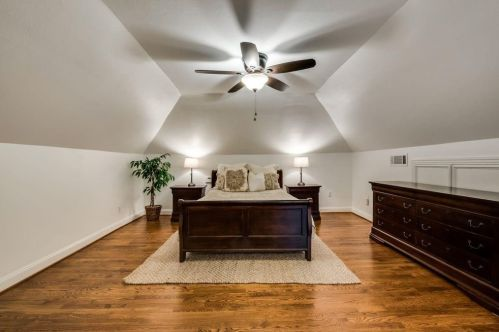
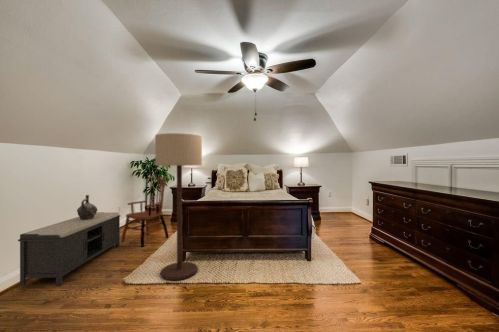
+ floor lamp [154,132,203,281]
+ armchair [120,174,170,248]
+ vessel [76,194,98,220]
+ bench [17,211,122,287]
